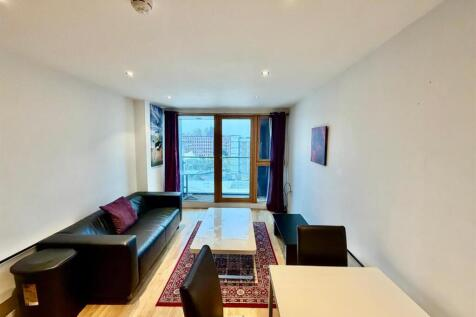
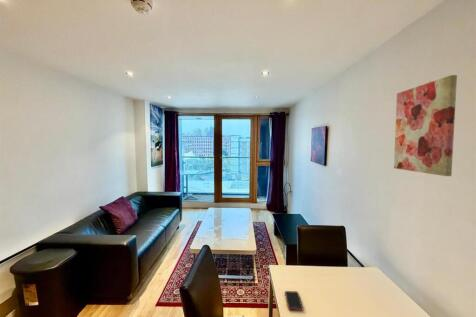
+ cell phone [284,290,304,312]
+ wall art [393,74,458,177]
